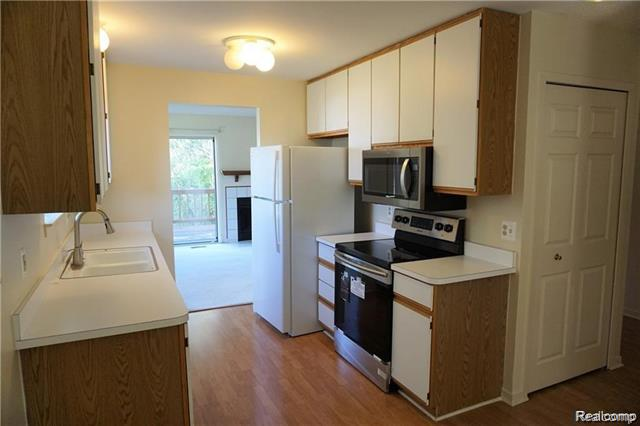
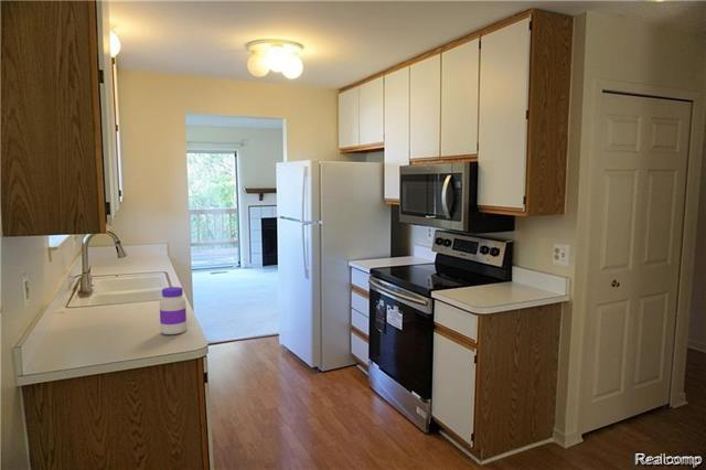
+ jar [159,286,188,335]
